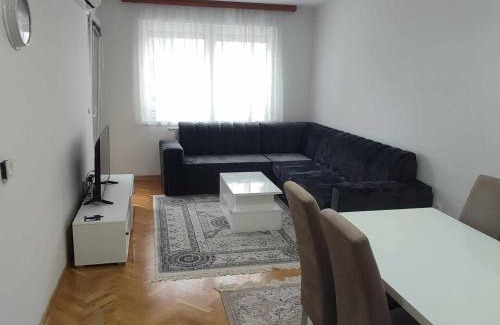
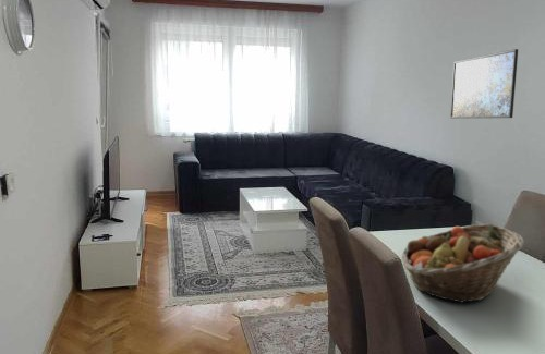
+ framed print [449,48,519,119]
+ fruit basket [400,223,525,304]
